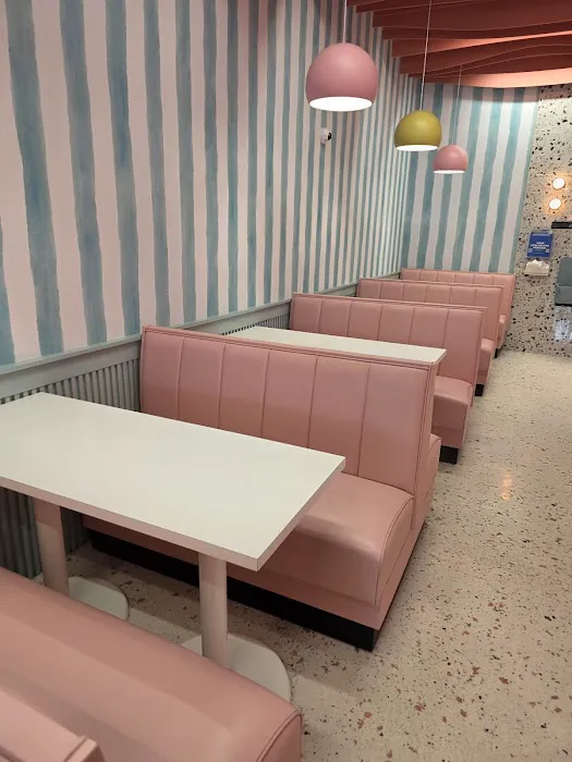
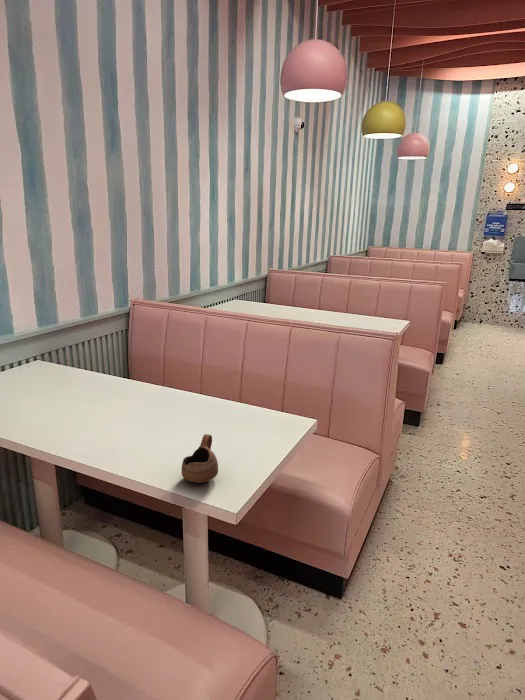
+ cup [181,433,219,484]
